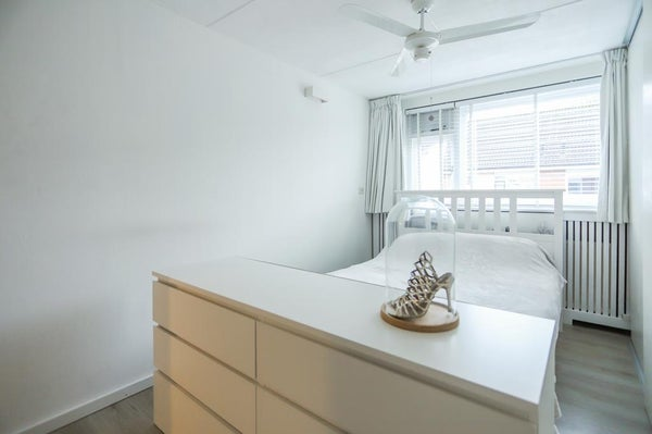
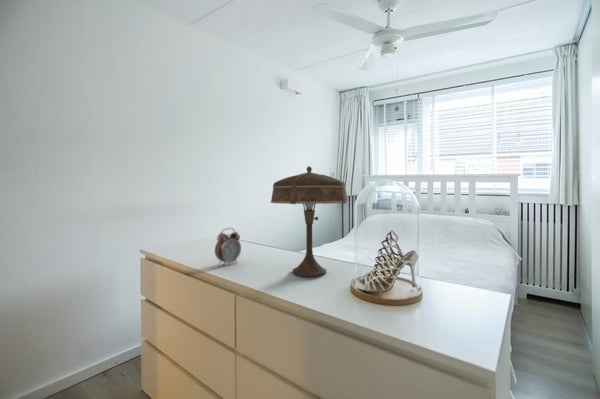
+ table lamp [270,165,349,277]
+ alarm clock [214,227,242,266]
